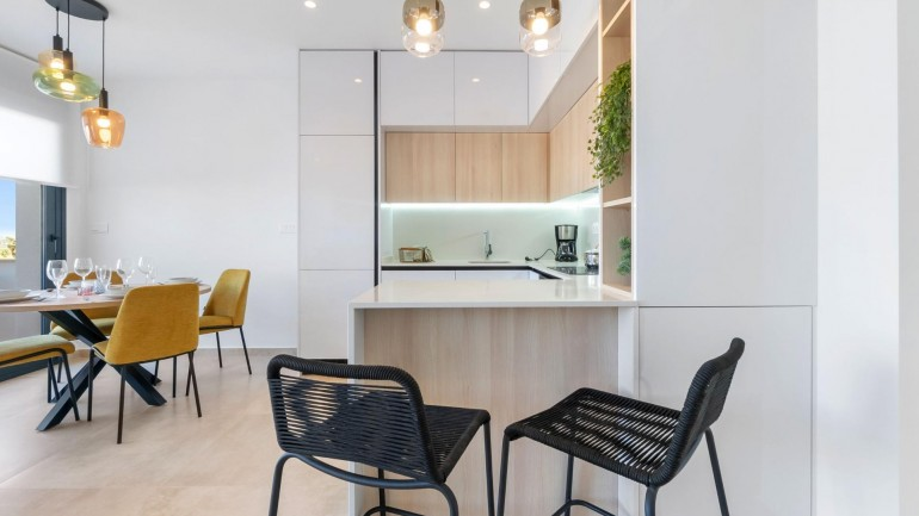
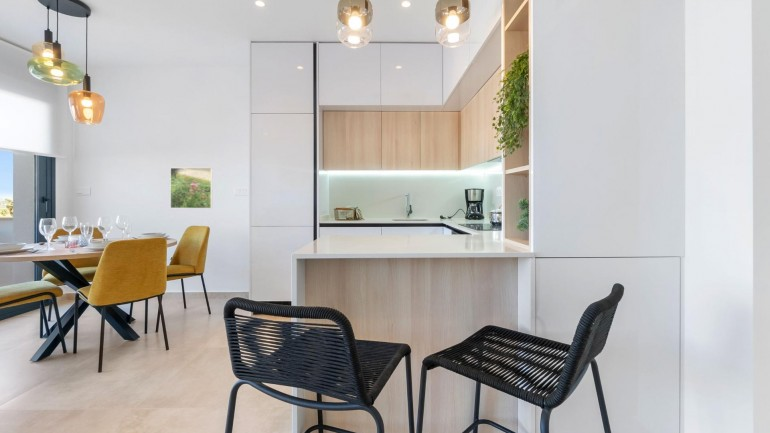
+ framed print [169,167,213,209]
